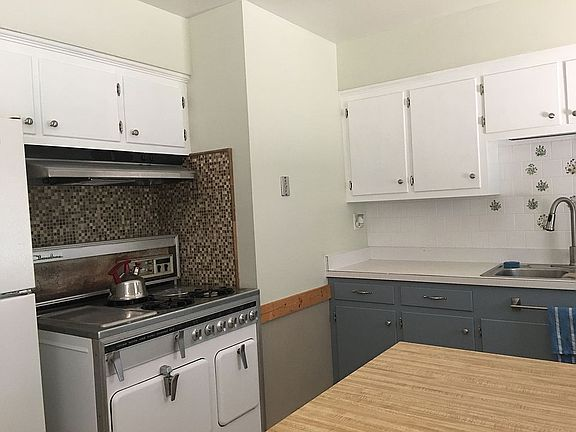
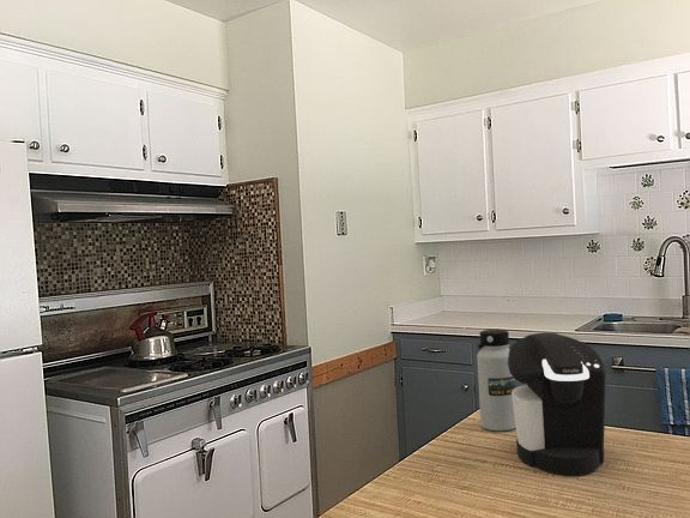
+ water bottle [476,329,516,432]
+ coffee maker [508,331,607,476]
